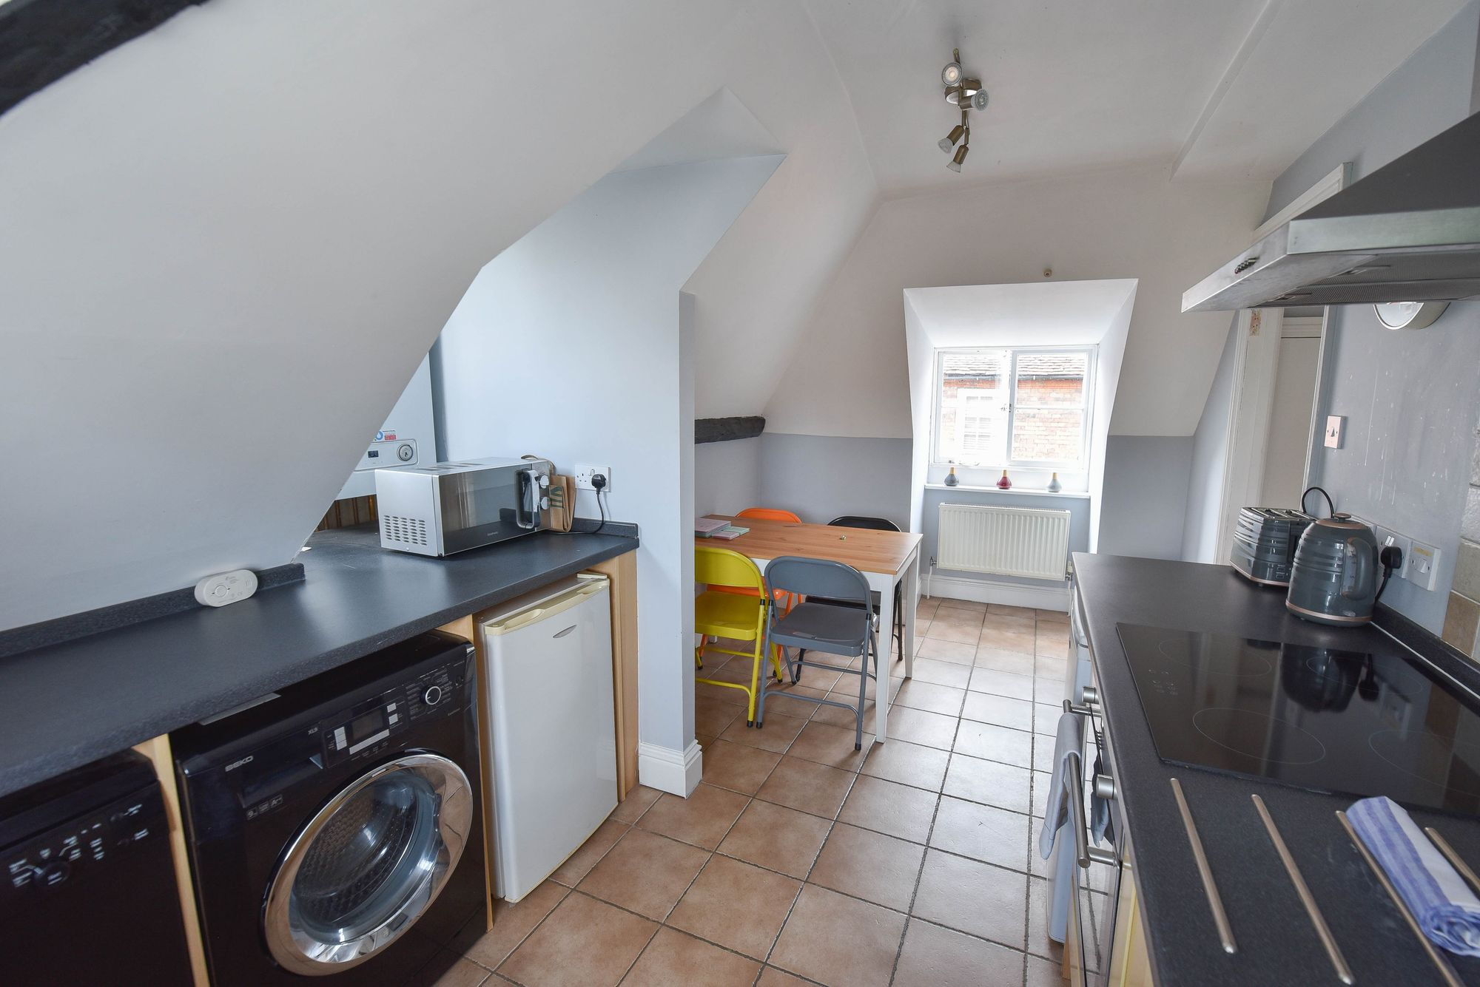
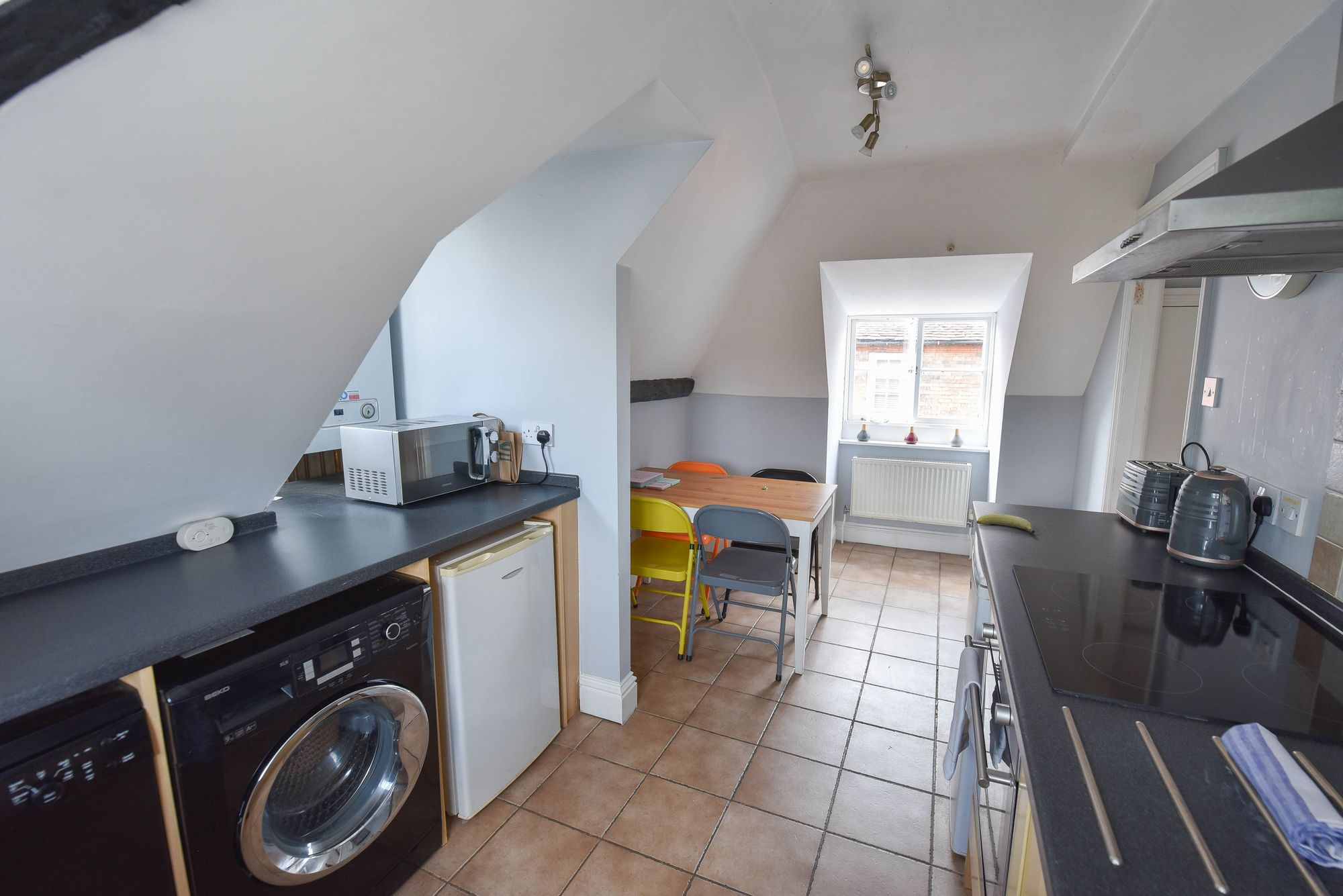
+ fruit [976,513,1035,534]
